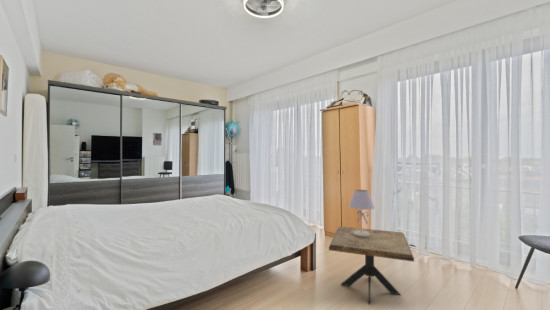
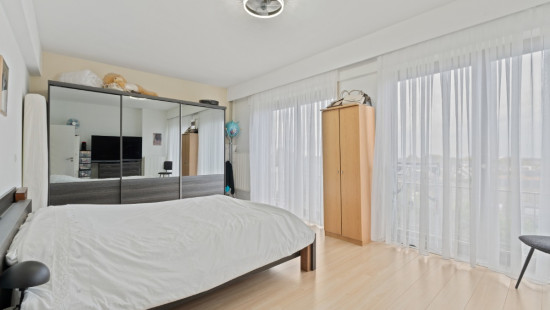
- table lamp [348,189,376,237]
- side table [328,225,415,306]
